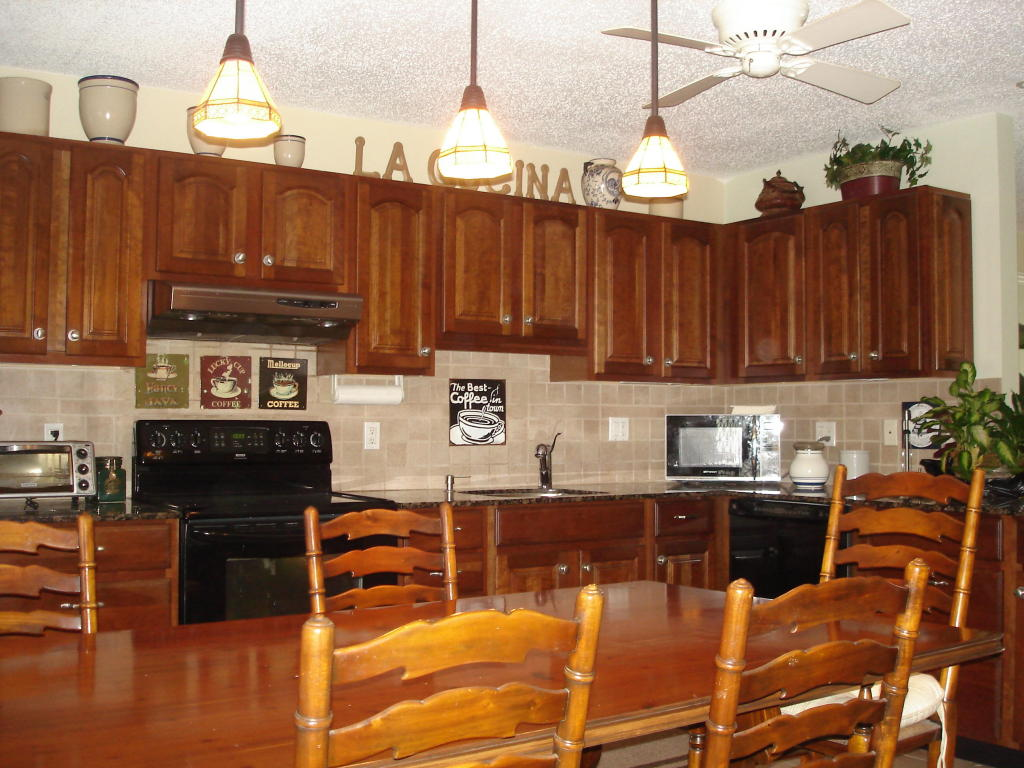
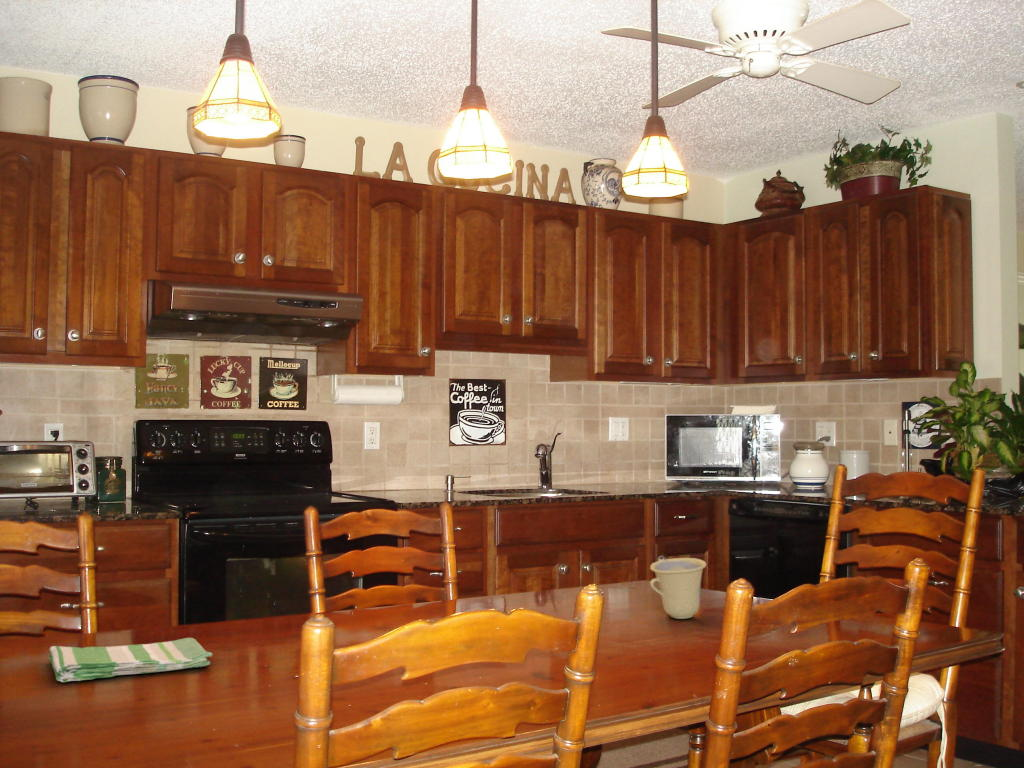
+ cup [649,557,707,620]
+ dish towel [48,637,213,683]
